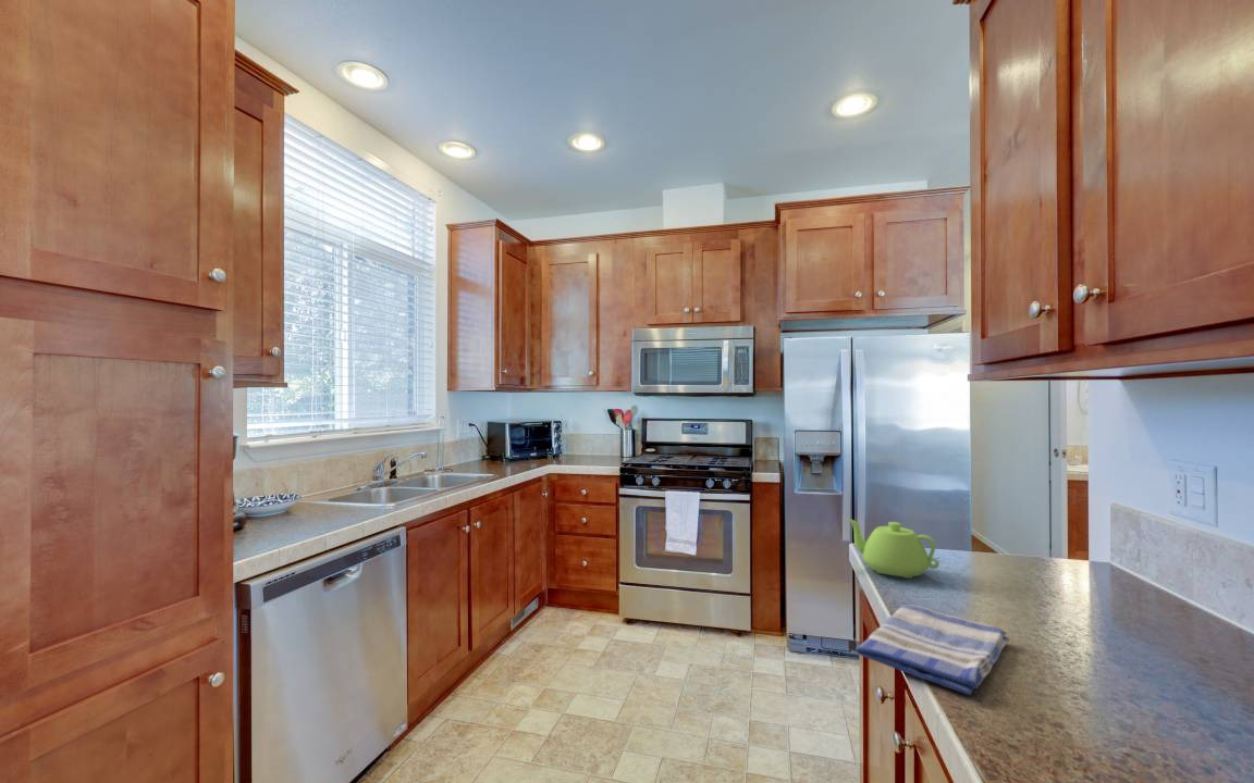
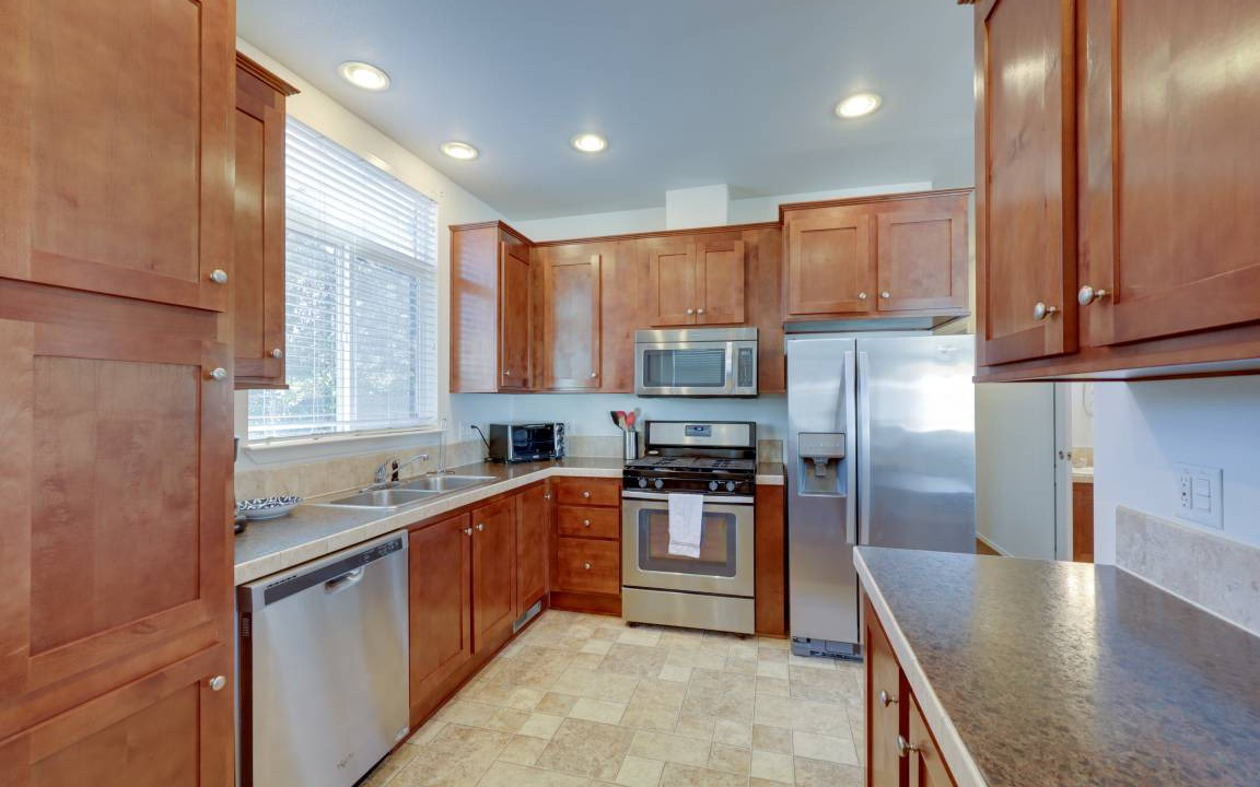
- dish towel [855,604,1011,696]
- teapot [846,517,941,580]
